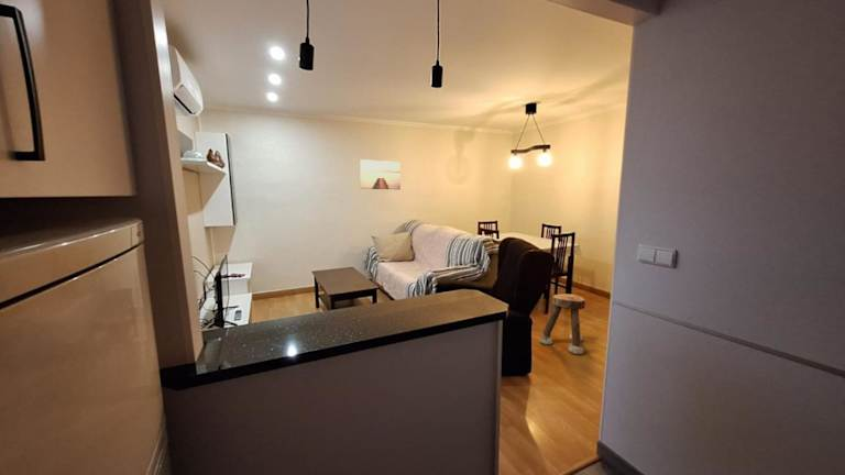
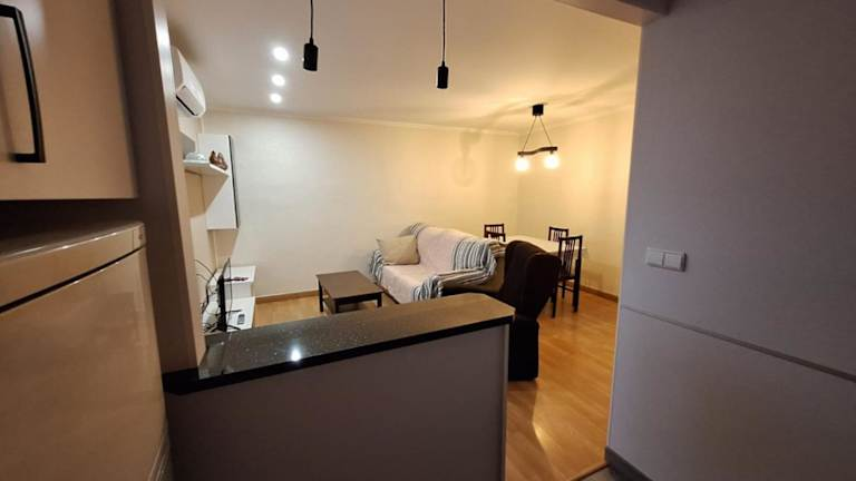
- stool [538,292,586,355]
- wall art [359,158,402,190]
